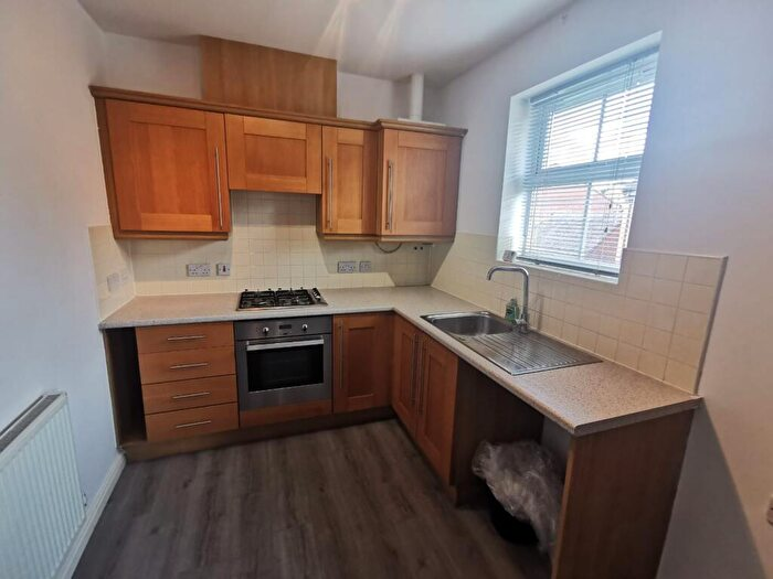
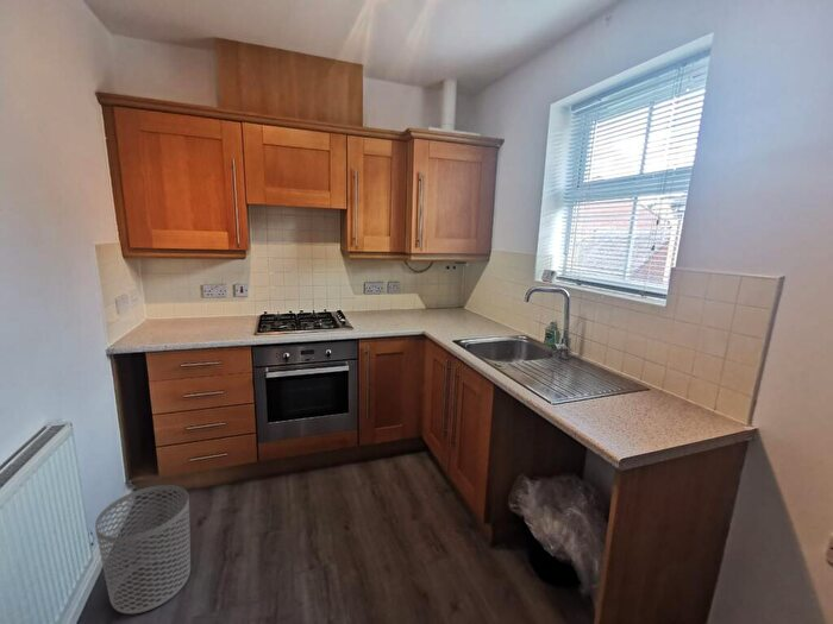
+ waste bin [94,484,192,614]
